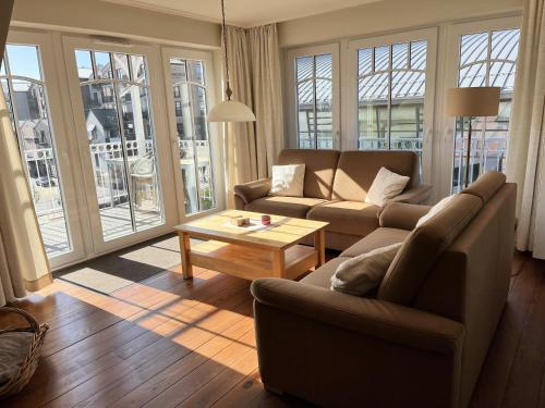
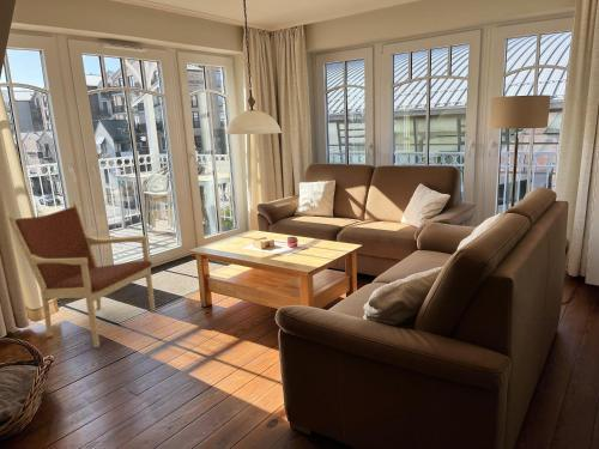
+ armchair [7,201,156,348]
